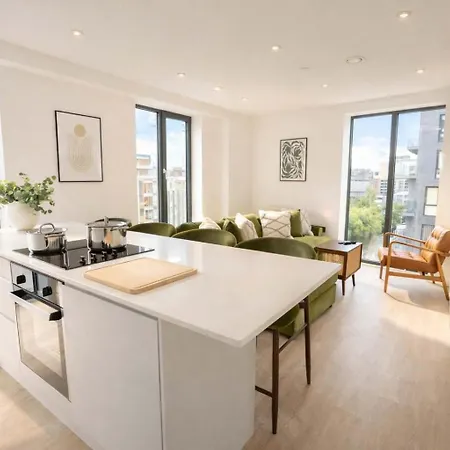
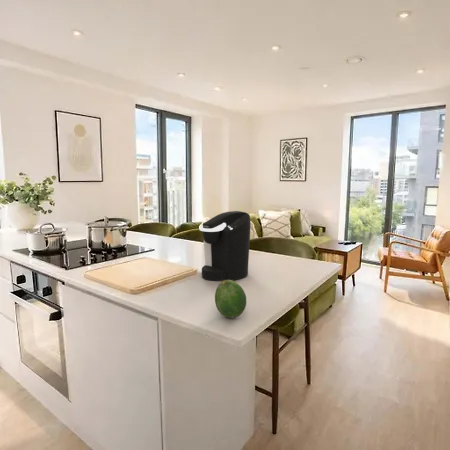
+ coffee maker [199,210,252,282]
+ fruit [214,280,247,319]
